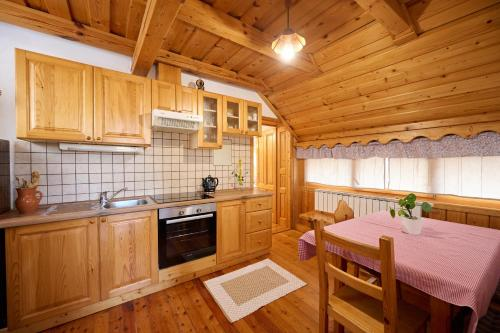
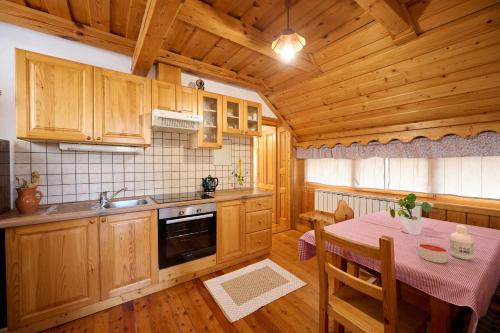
+ candle [418,242,448,264]
+ bottle [449,224,475,261]
